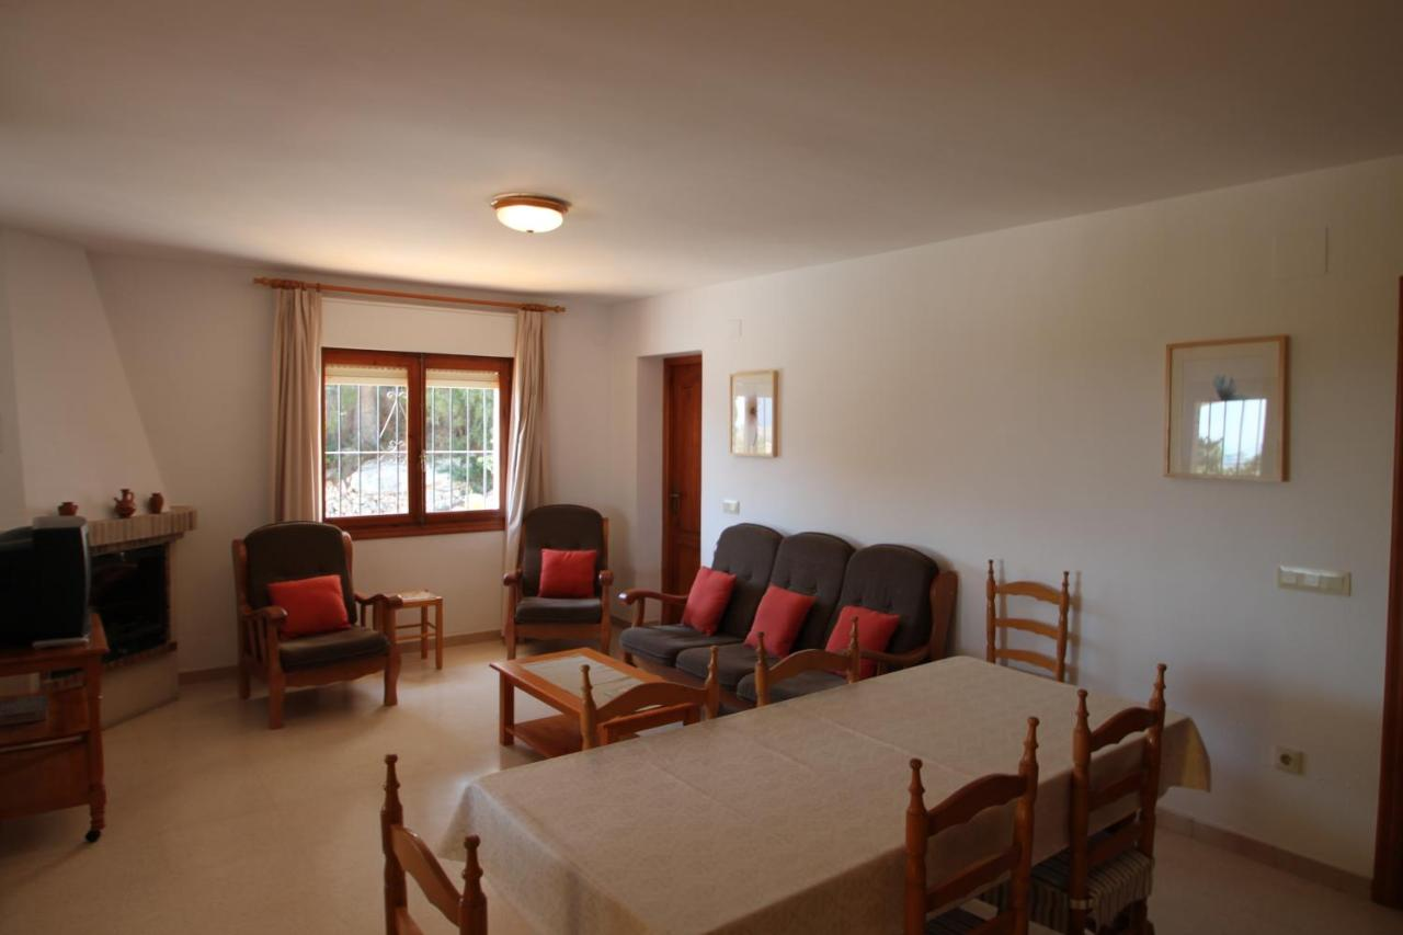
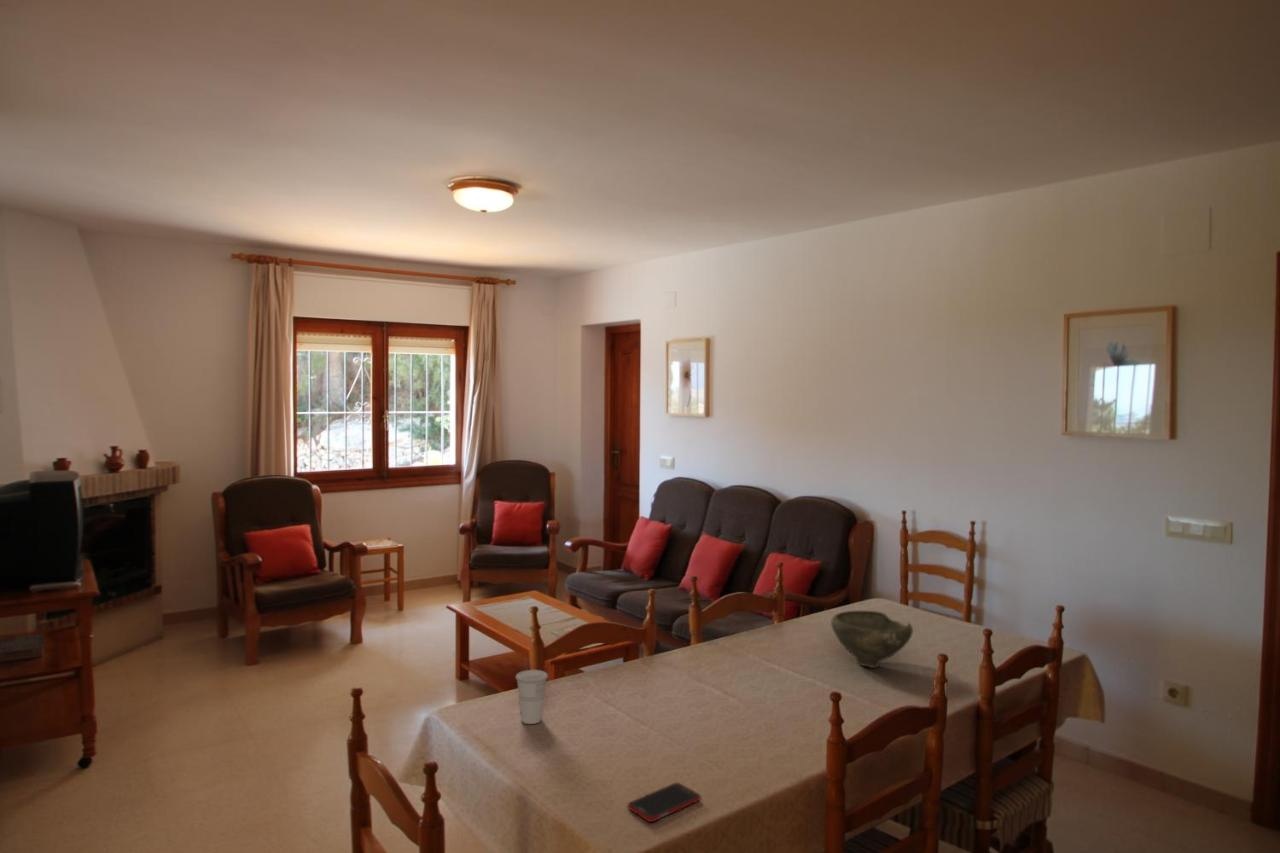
+ cup [515,669,549,725]
+ bowl [830,610,914,669]
+ cell phone [627,782,702,823]
